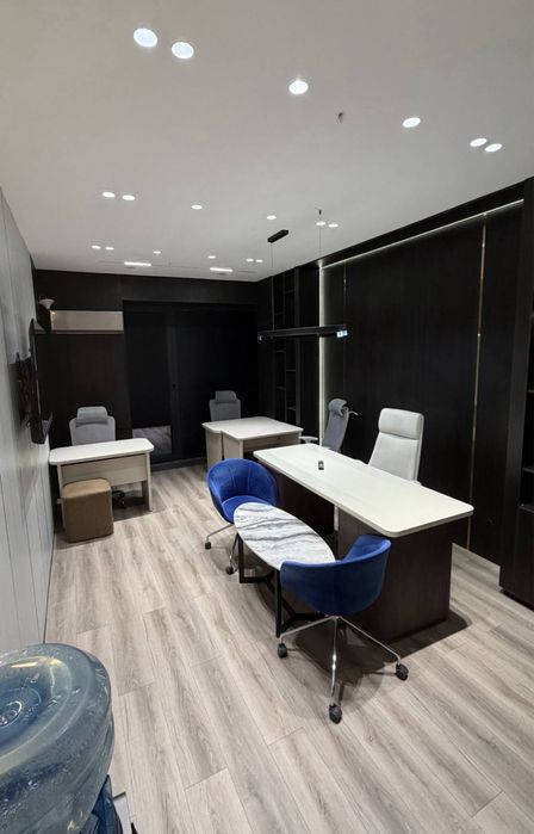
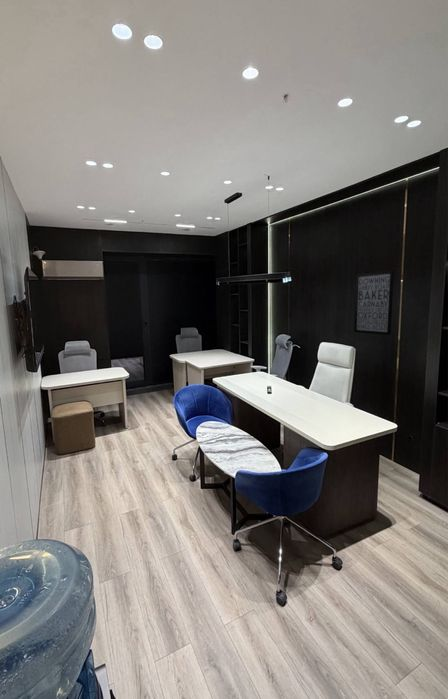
+ wall art [353,269,395,336]
